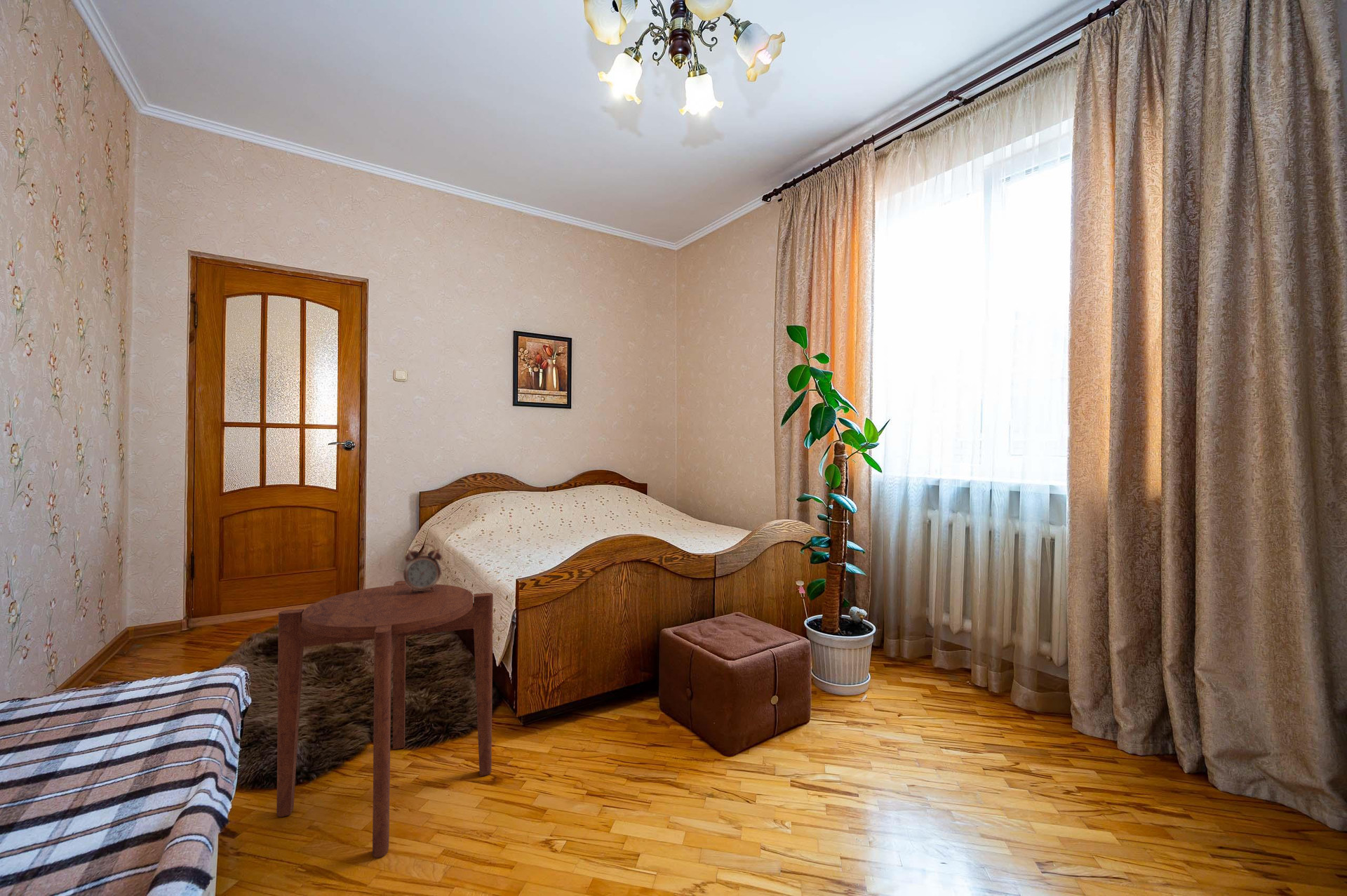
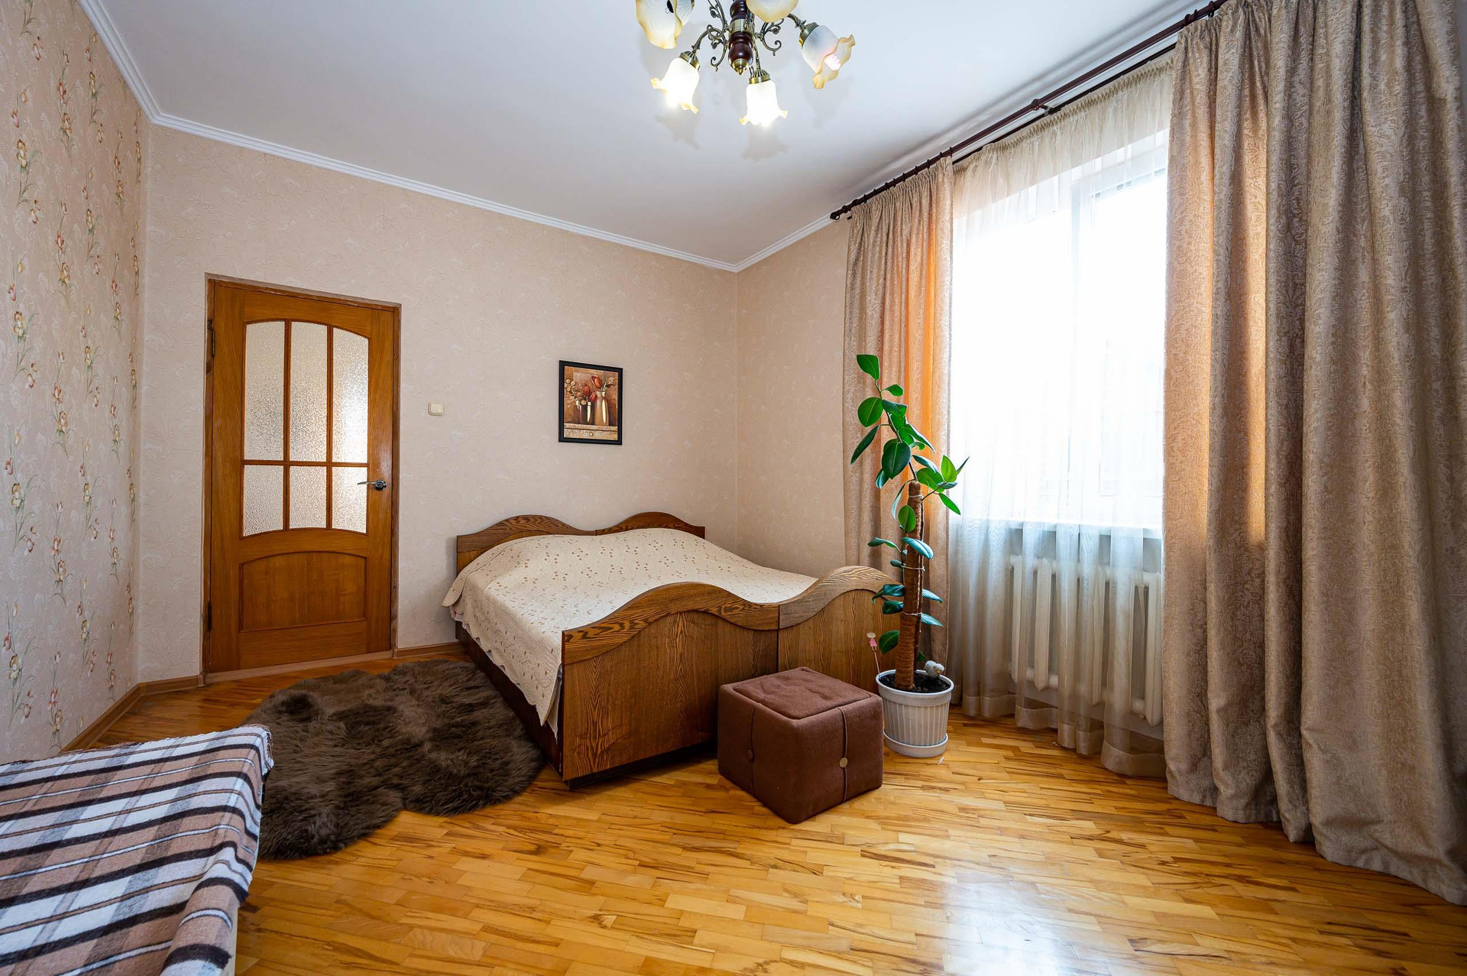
- side table [276,580,494,858]
- alarm clock [403,543,443,594]
